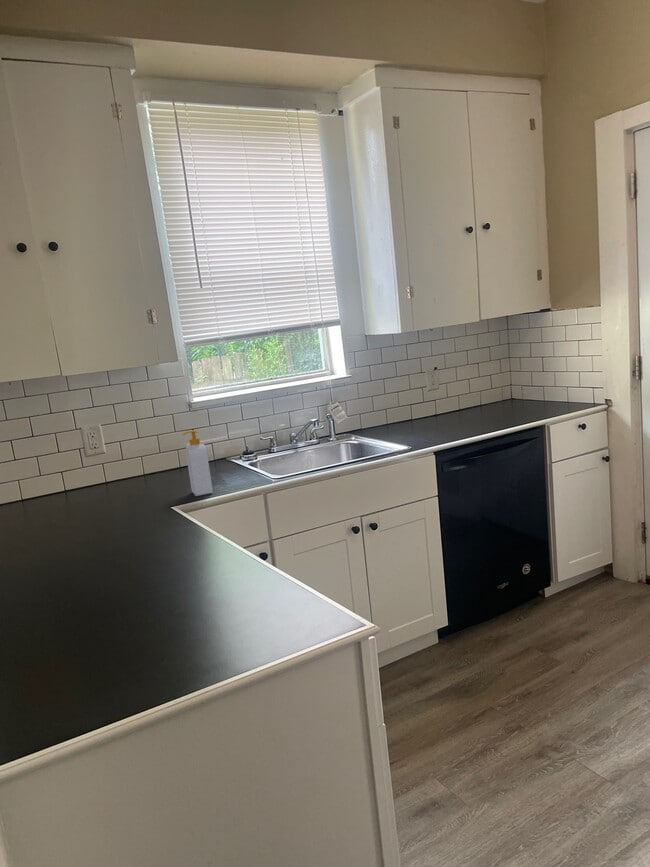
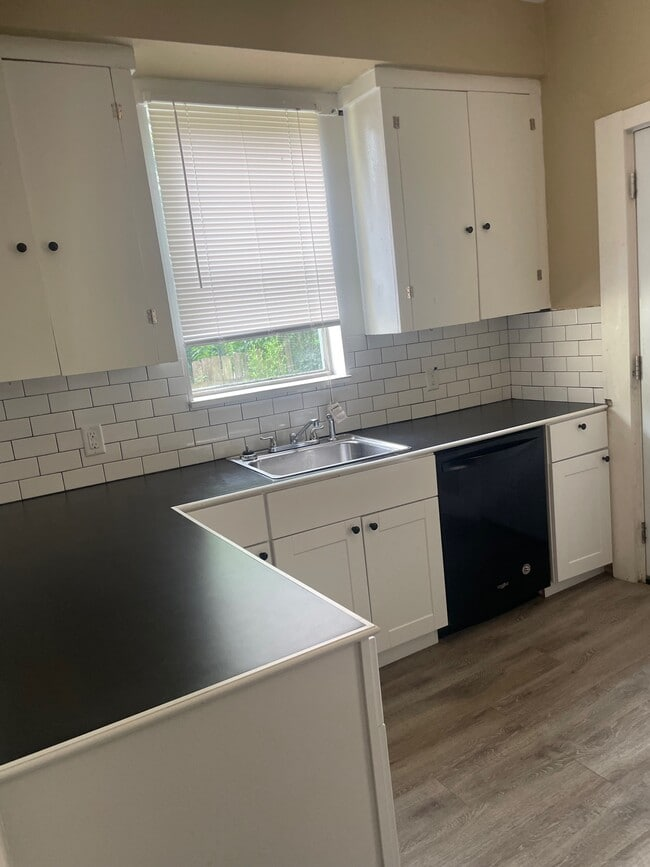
- soap bottle [182,430,214,497]
